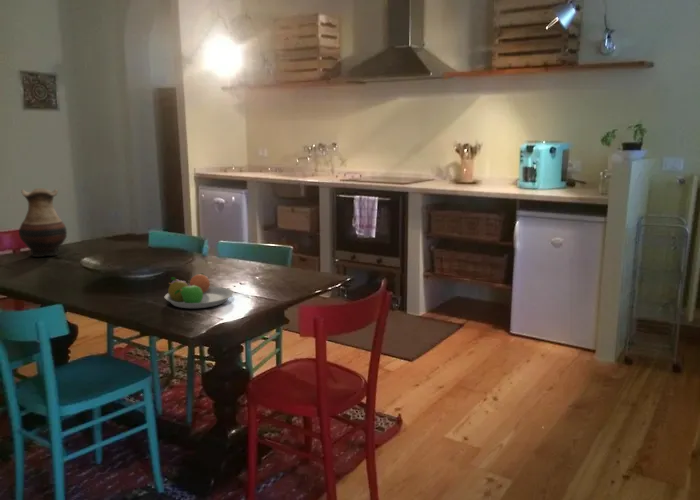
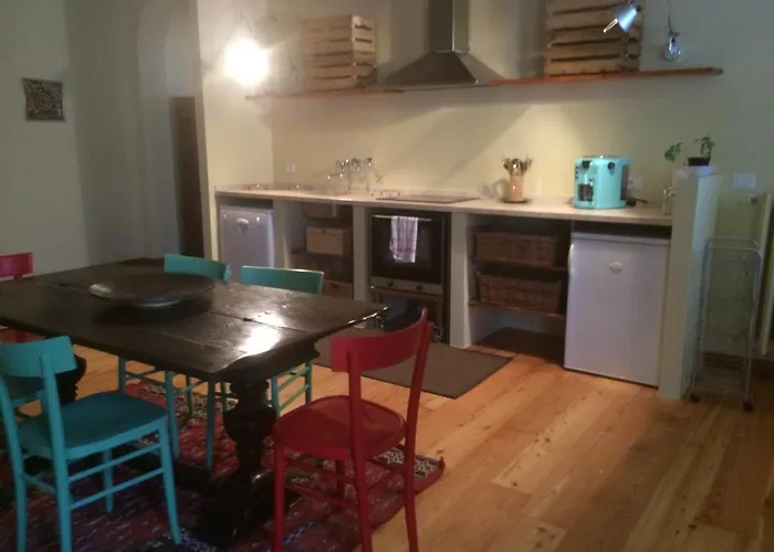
- vase [18,187,68,258]
- fruit bowl [164,273,234,309]
